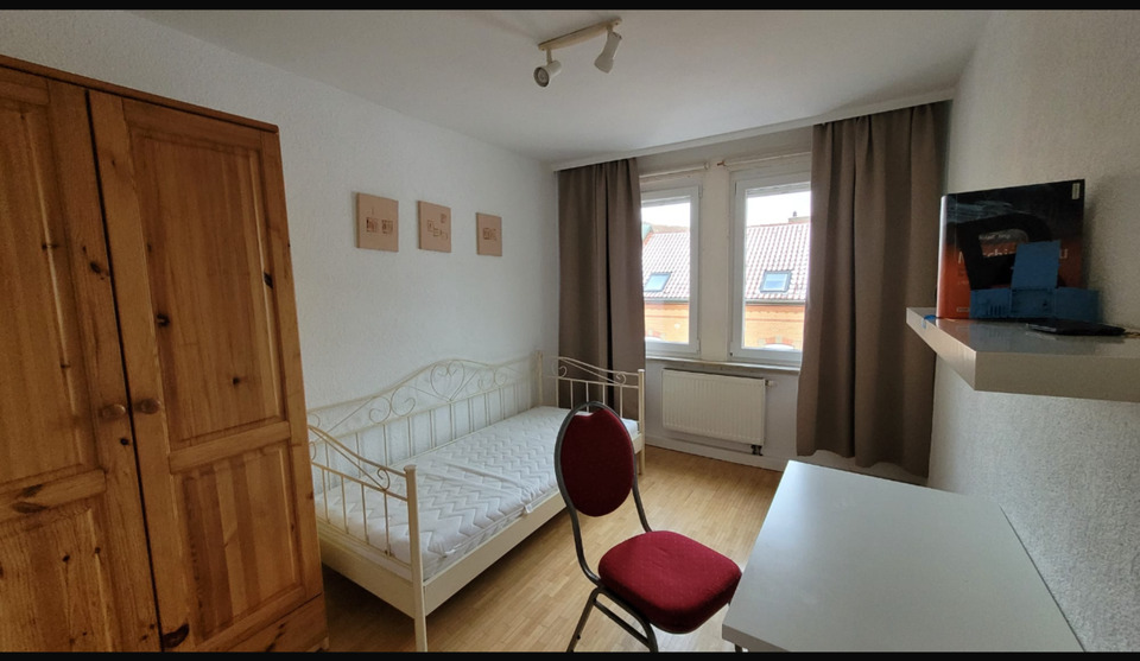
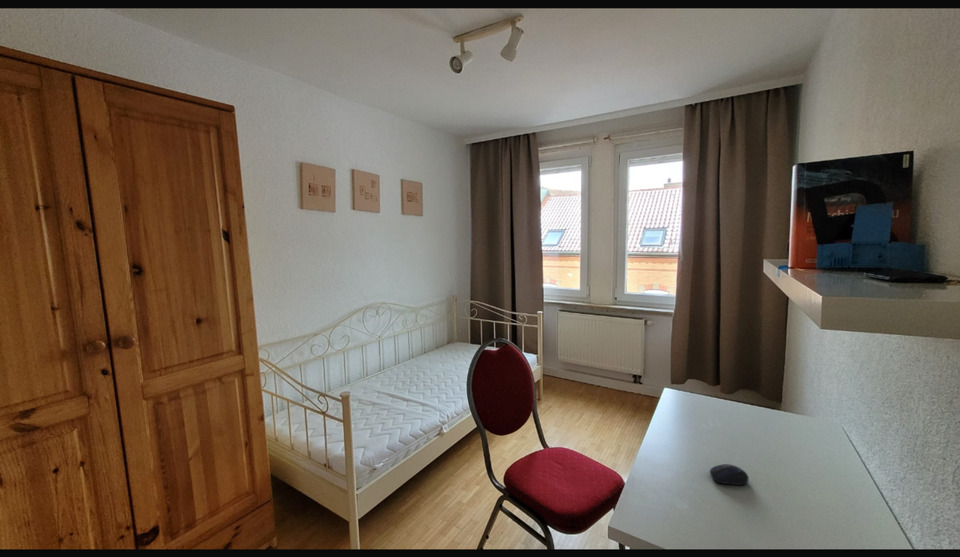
+ computer mouse [709,463,750,486]
